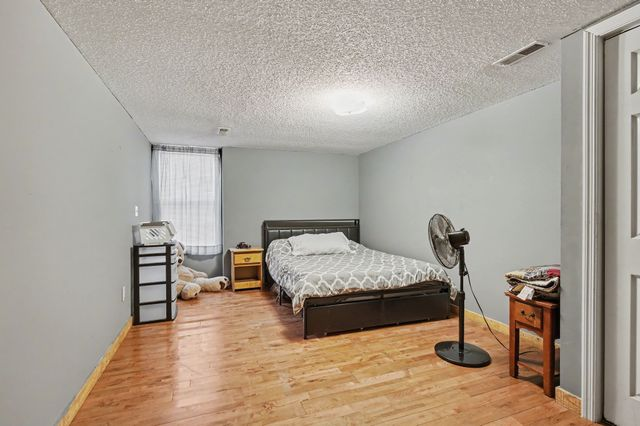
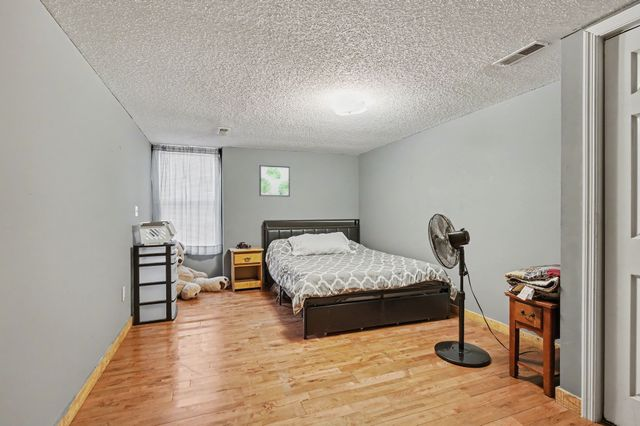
+ wall art [258,164,291,198]
